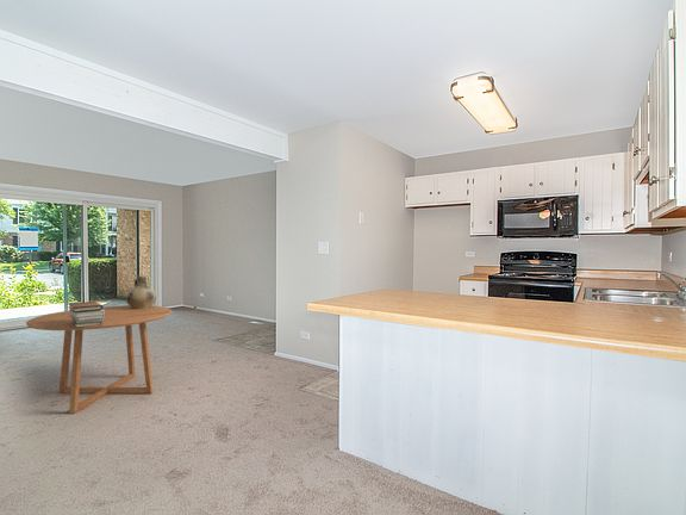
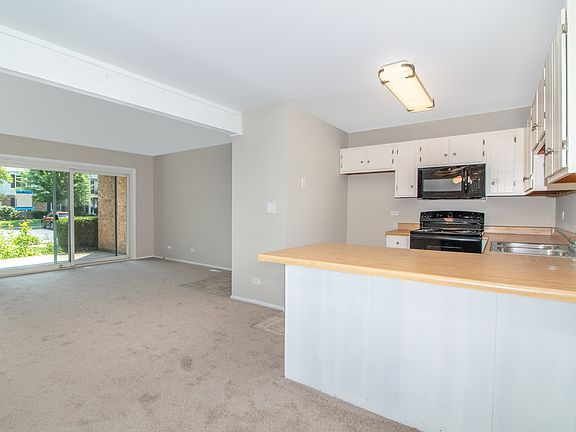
- dining table [25,305,173,415]
- book stack [67,300,105,328]
- ceramic jug [125,274,157,309]
